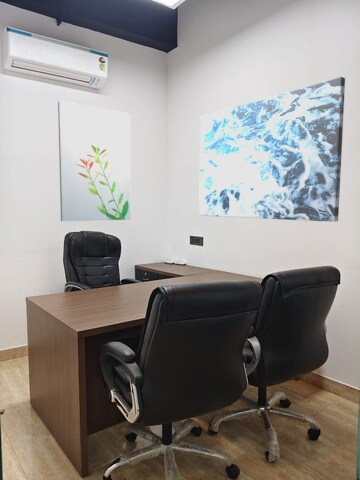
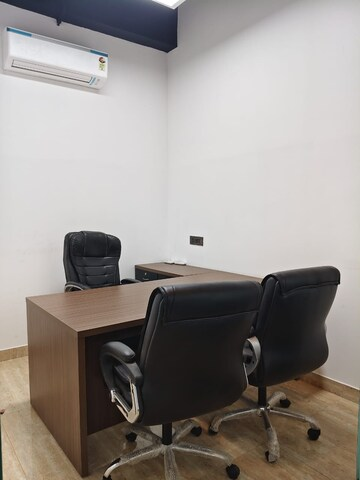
- wall art [198,76,346,223]
- wall art [57,100,132,222]
